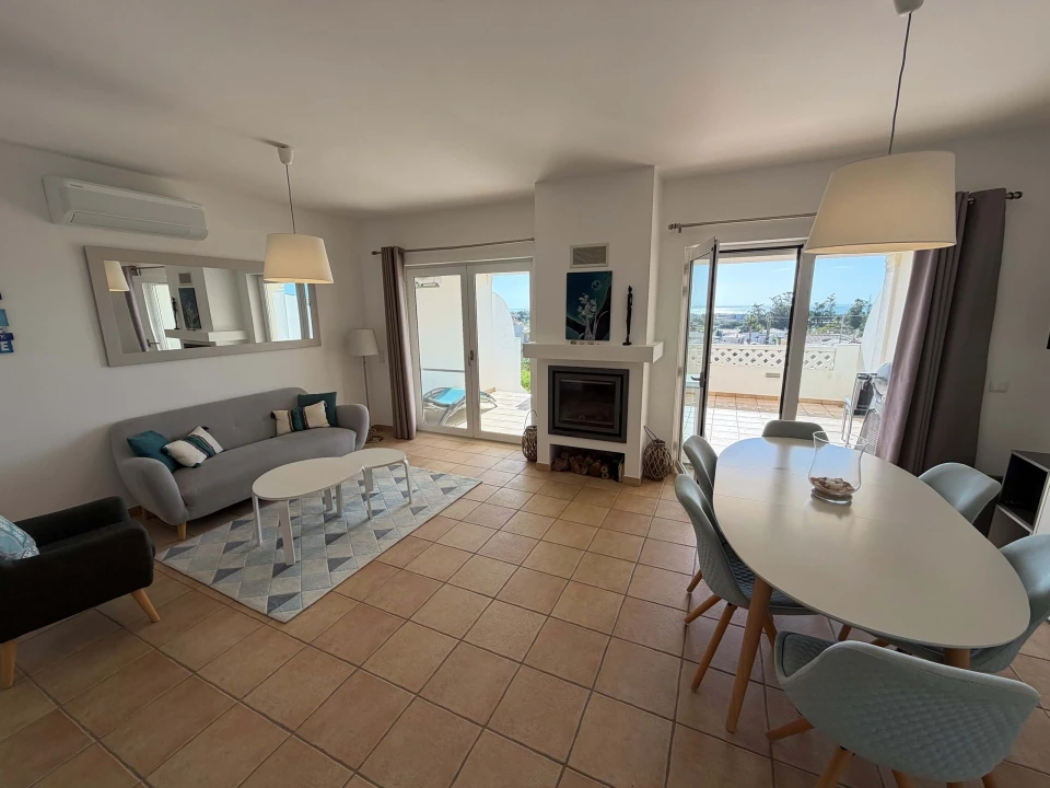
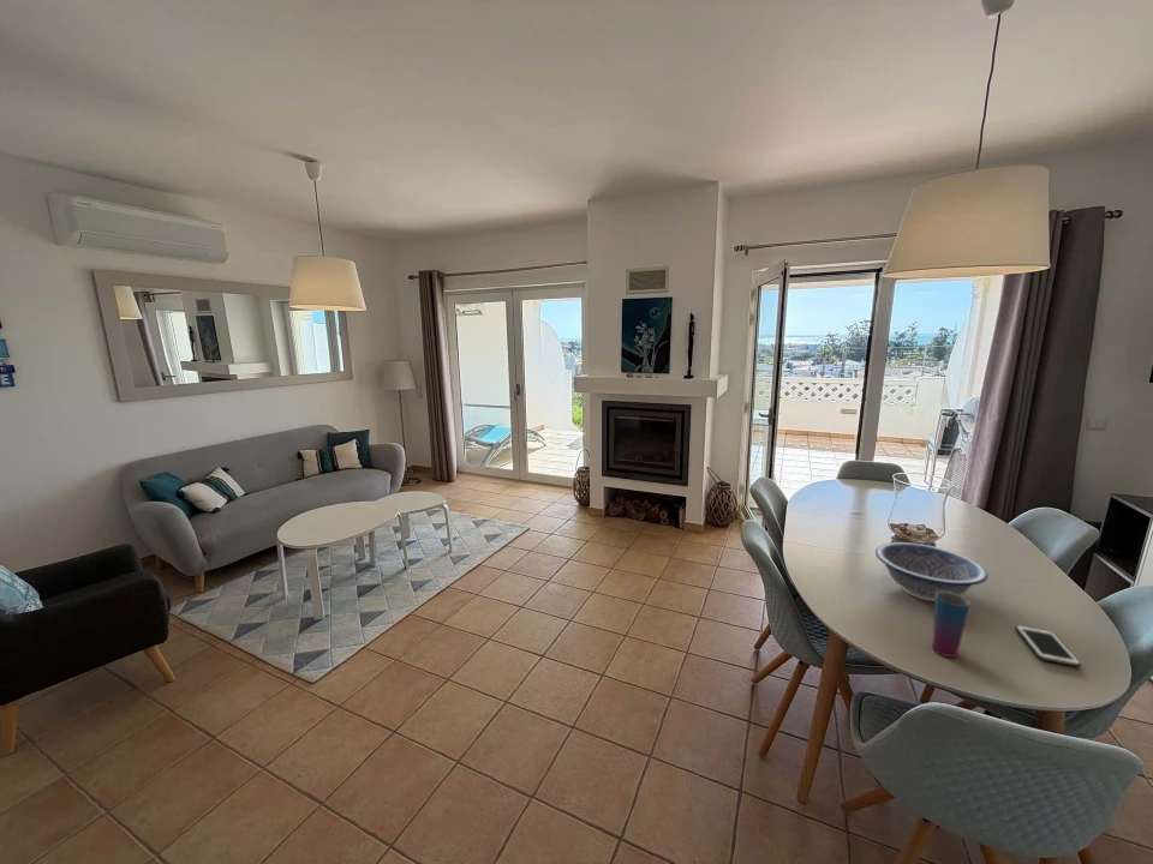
+ cell phone [1015,624,1082,668]
+ cup [931,592,972,659]
+ decorative bowl [874,541,988,602]
